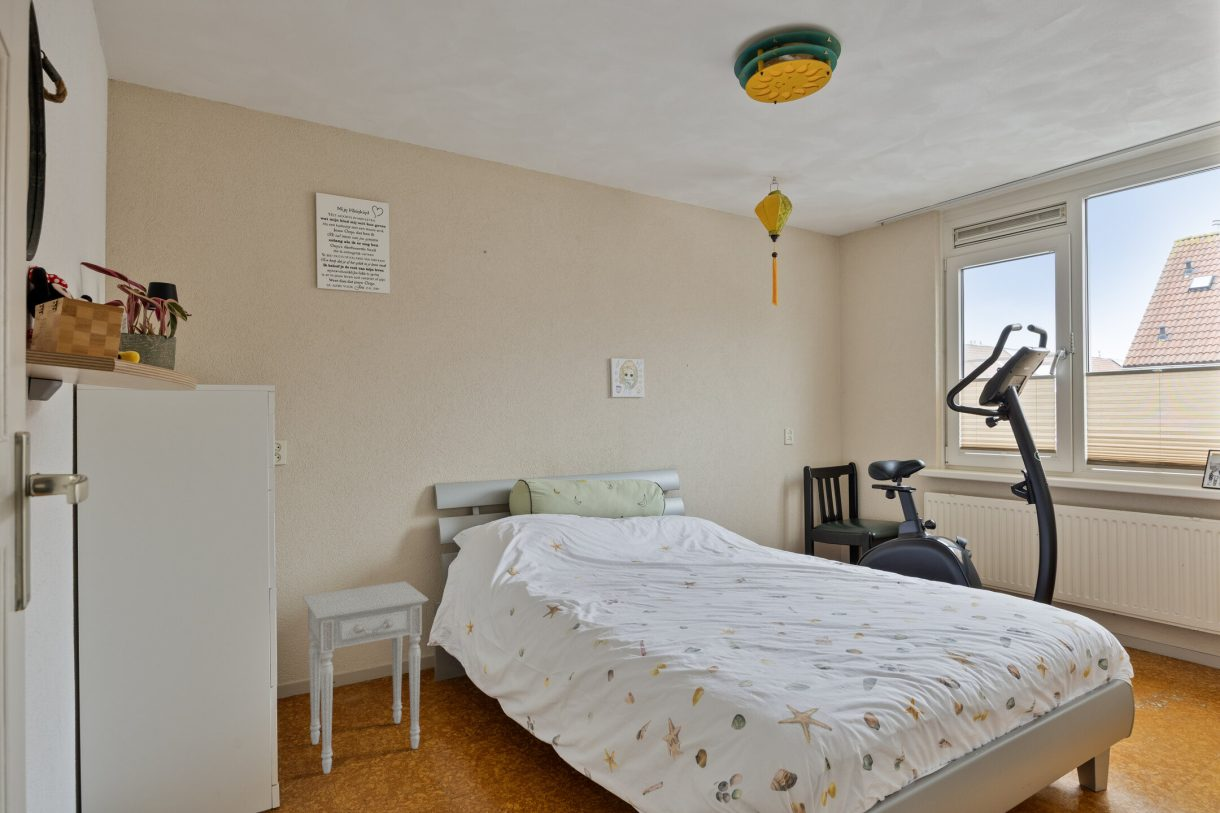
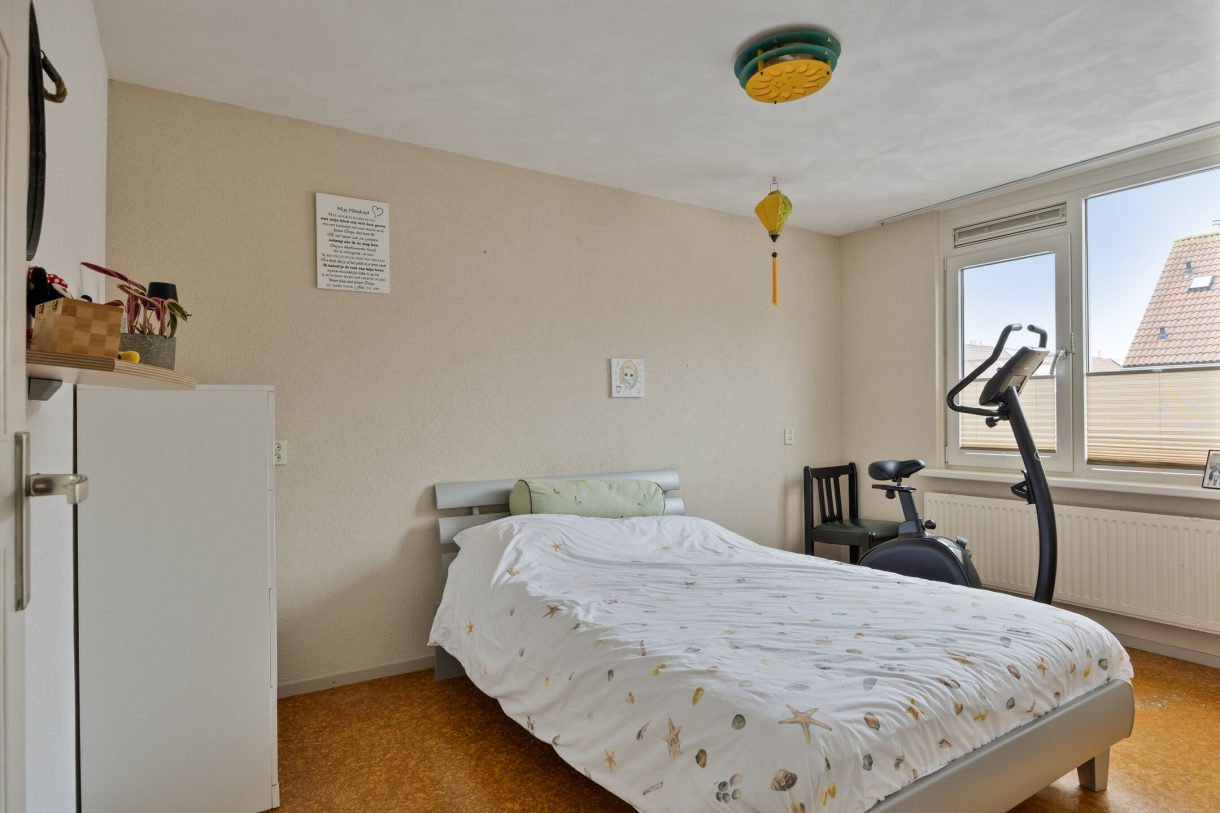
- nightstand [301,580,429,775]
